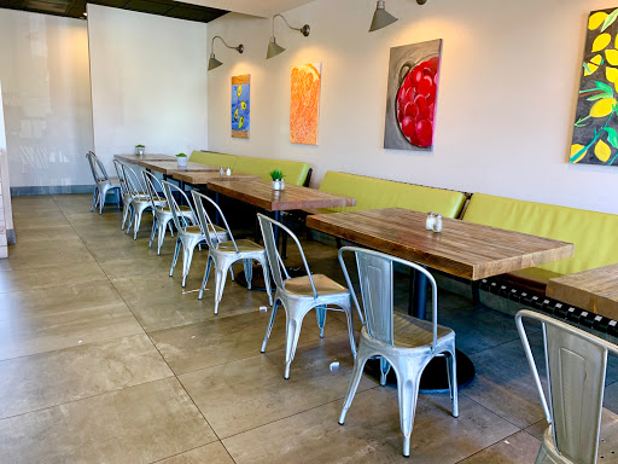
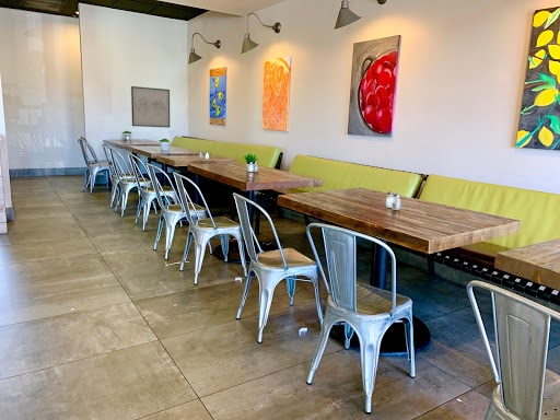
+ wall art [130,85,171,129]
